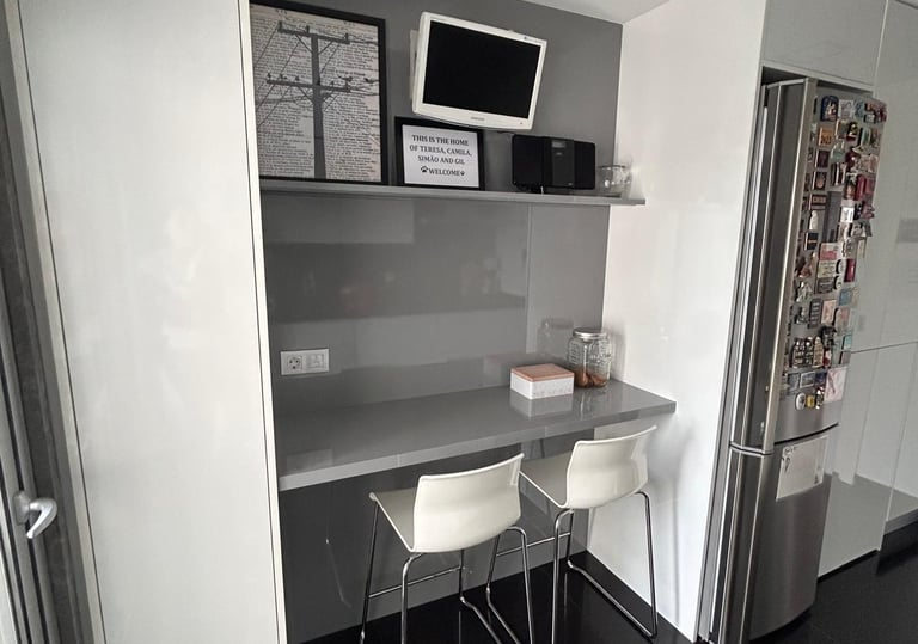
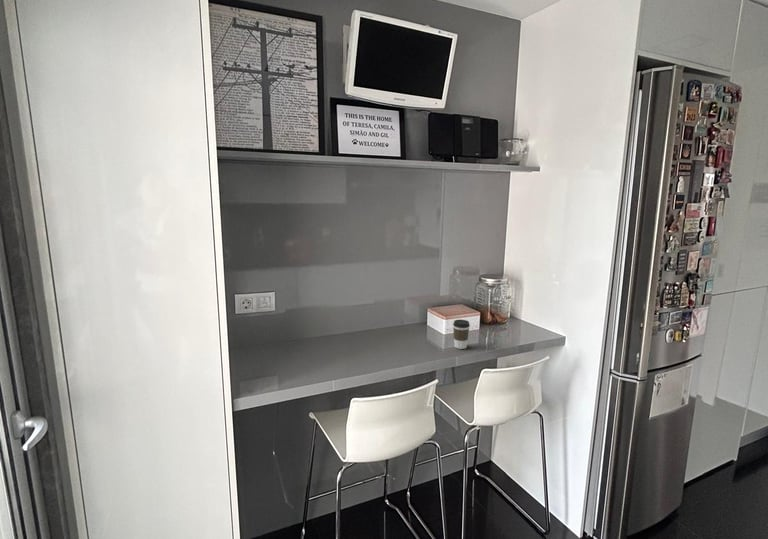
+ coffee cup [452,319,471,350]
